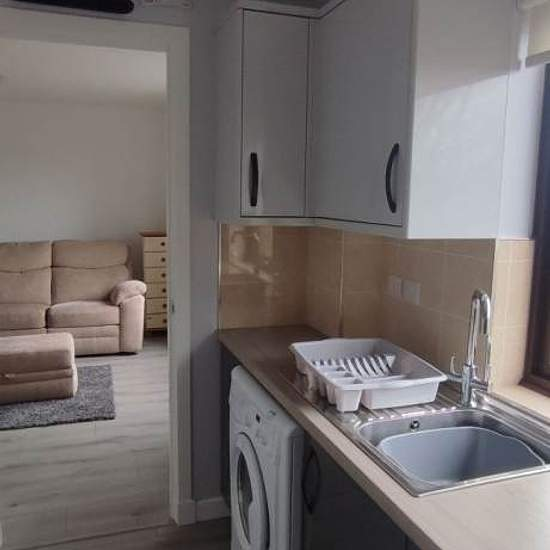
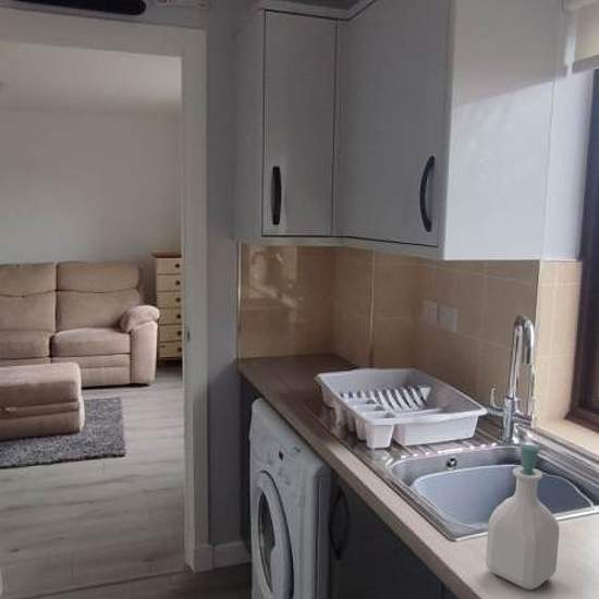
+ soap bottle [485,443,561,591]
